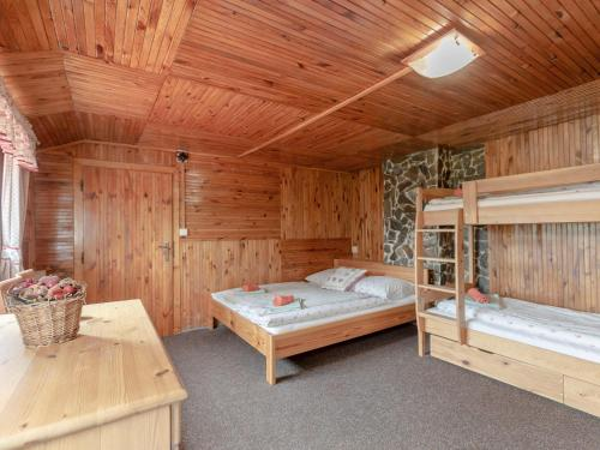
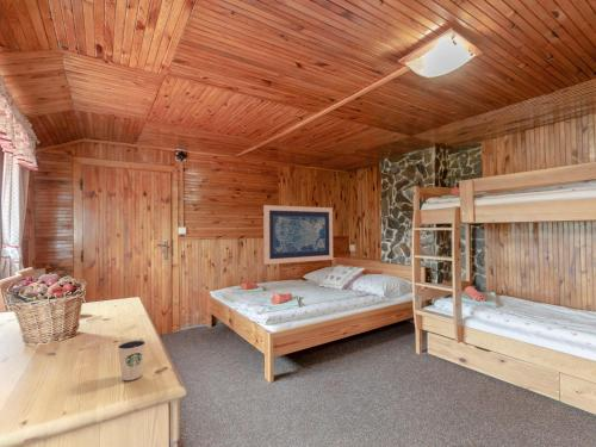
+ dixie cup [116,339,147,381]
+ wall art [262,204,334,266]
